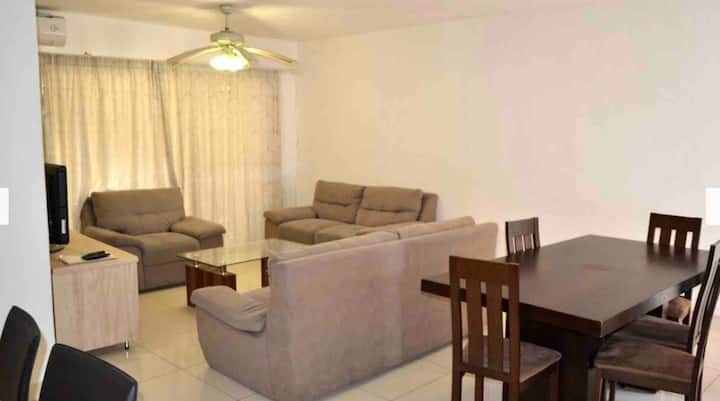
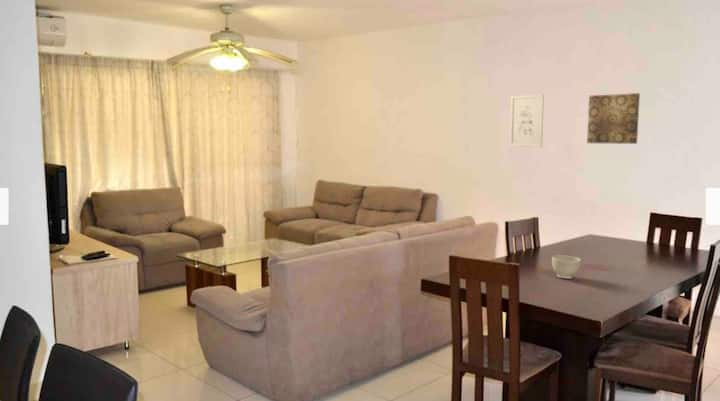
+ wall art [508,93,545,148]
+ bowl [551,254,582,280]
+ wall art [586,92,641,145]
